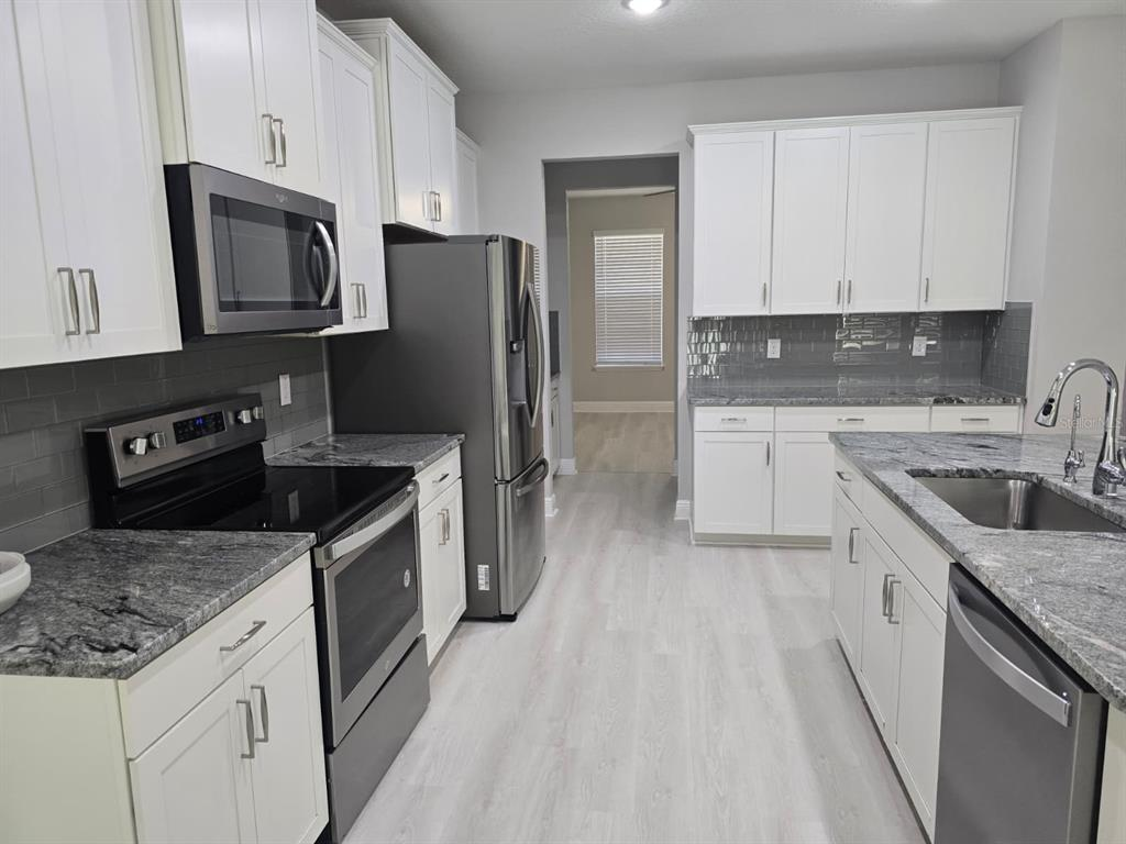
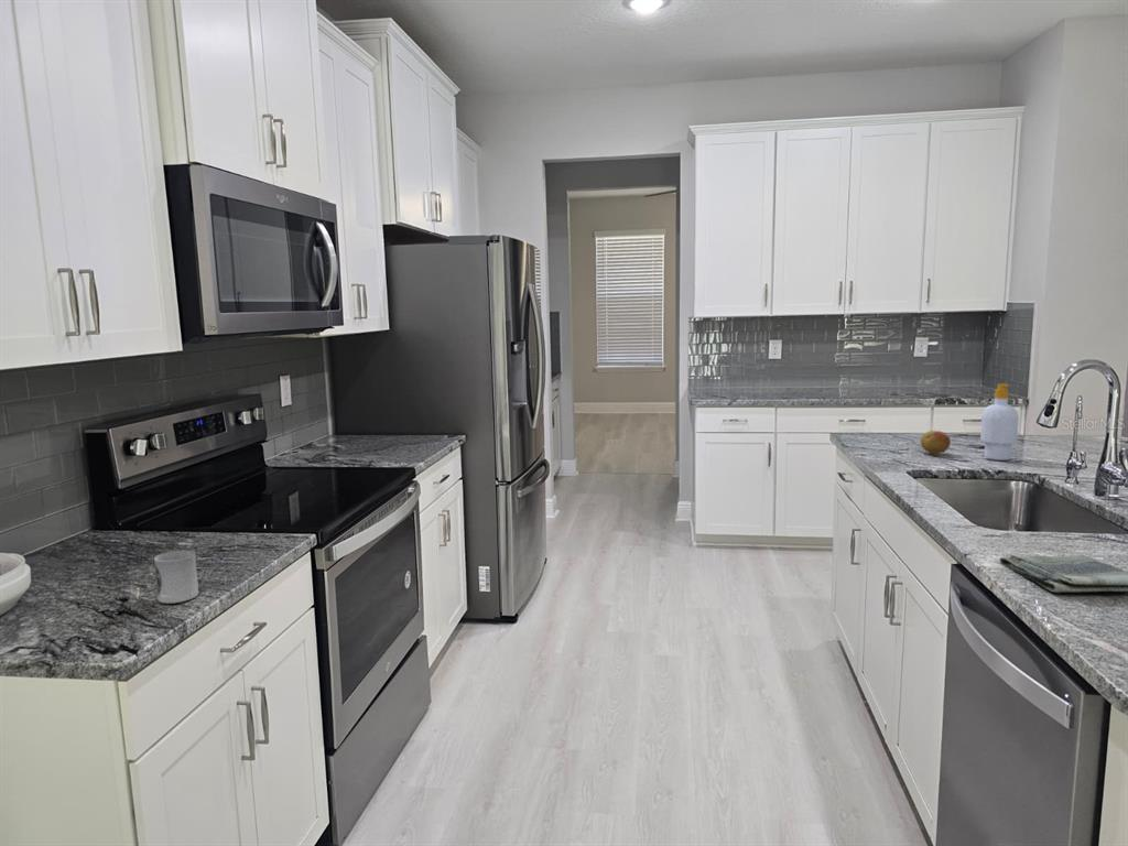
+ dish towel [998,554,1128,594]
+ fruit [920,430,952,455]
+ cup [153,549,199,605]
+ soap bottle [979,383,1020,462]
